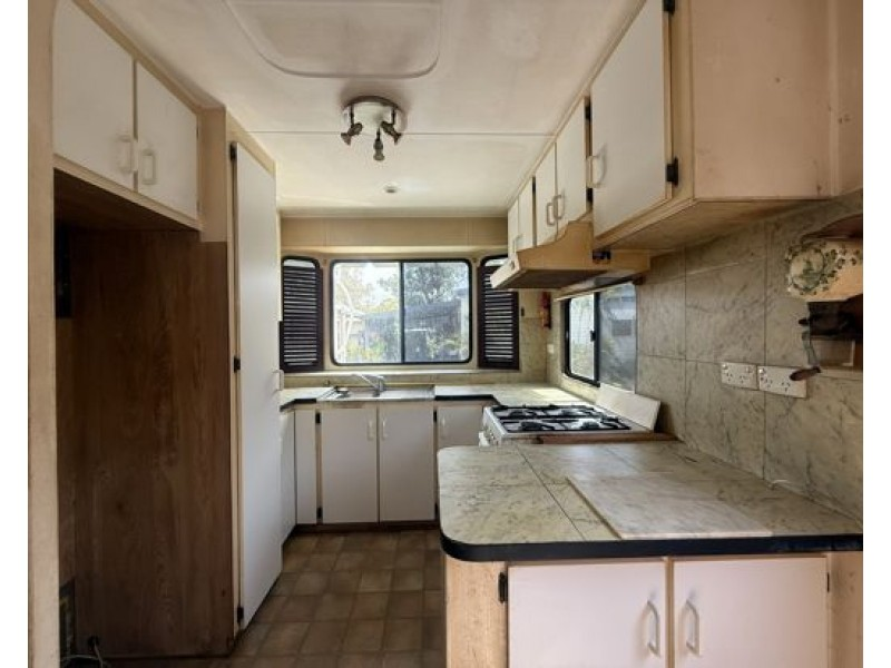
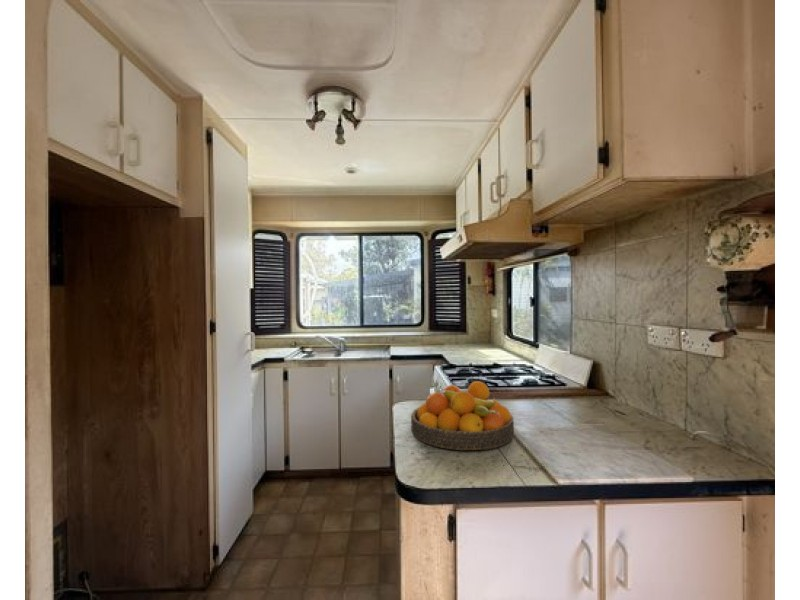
+ fruit bowl [410,380,515,451]
